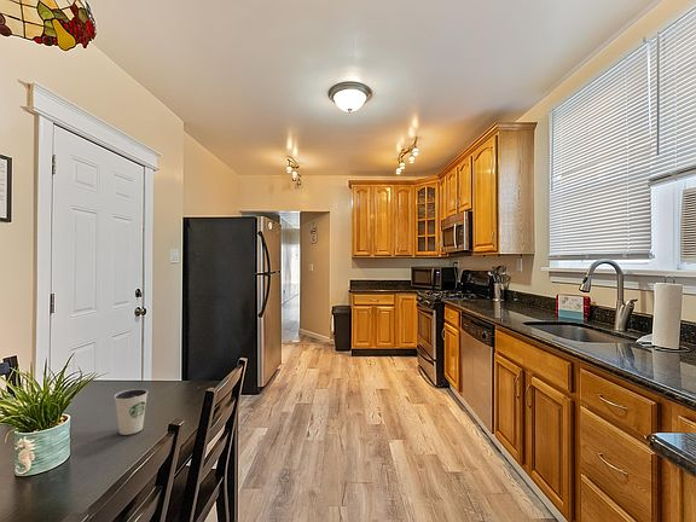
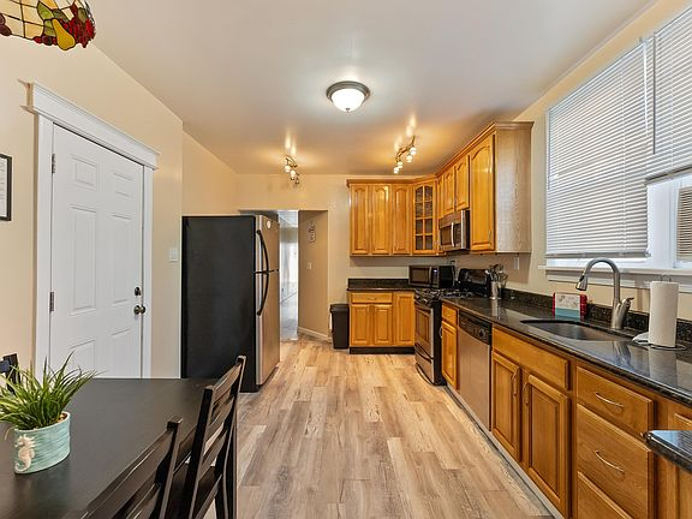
- dixie cup [114,388,149,436]
